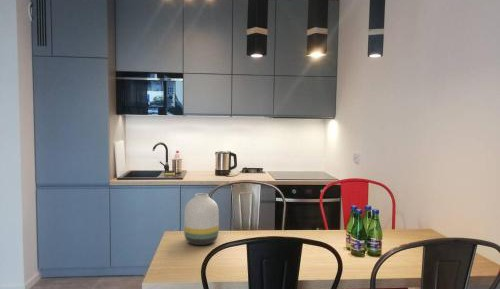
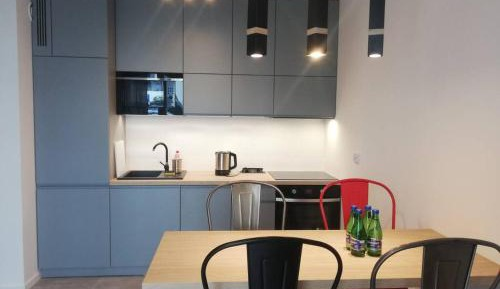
- vase [183,192,220,246]
